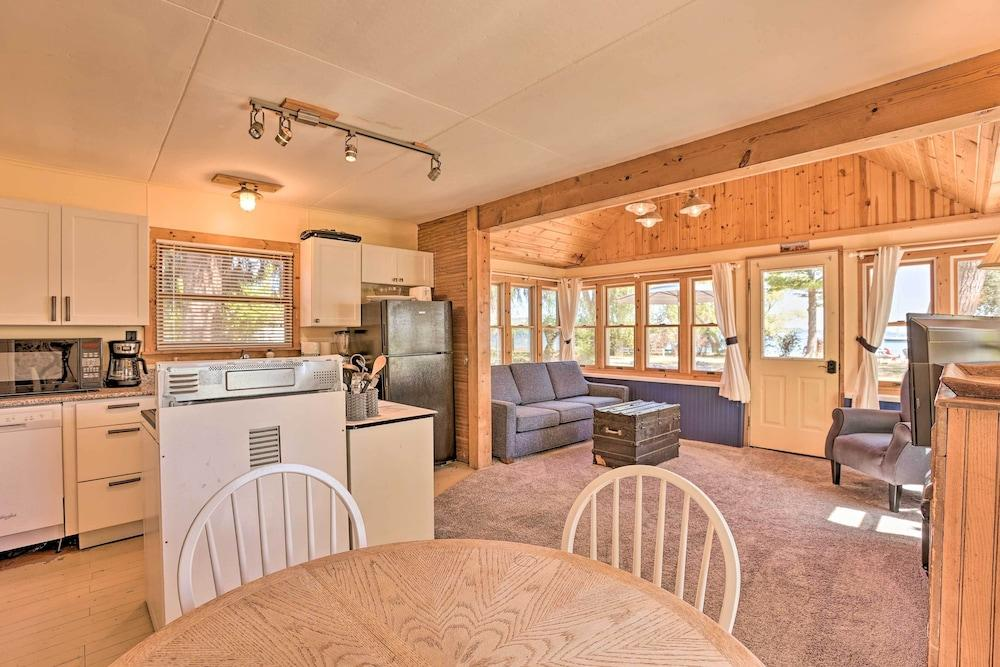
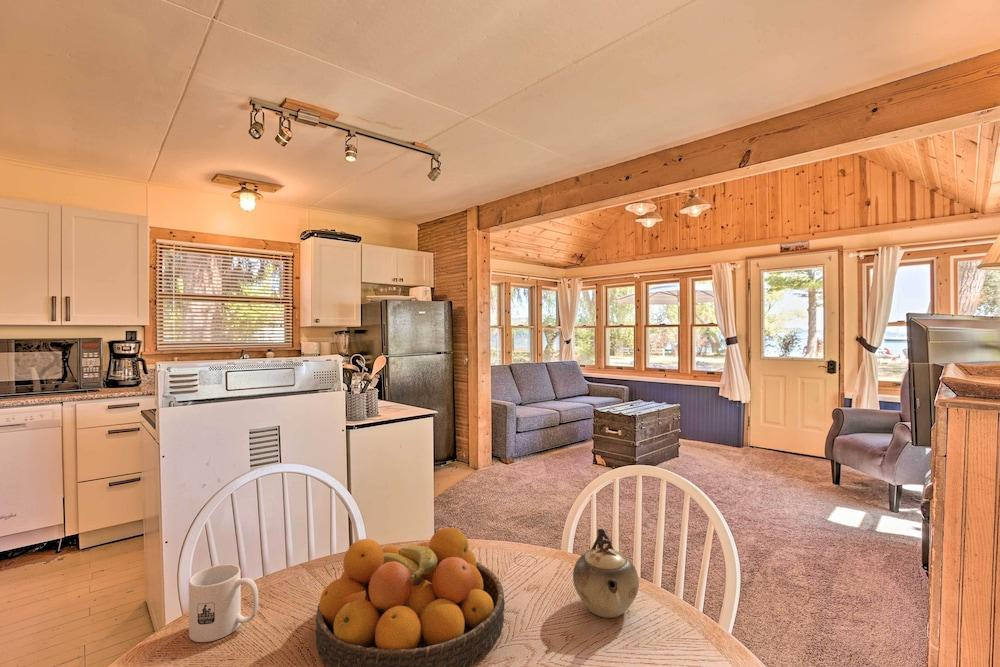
+ fruit bowl [315,524,506,667]
+ mug [188,563,259,643]
+ teapot [572,528,640,619]
